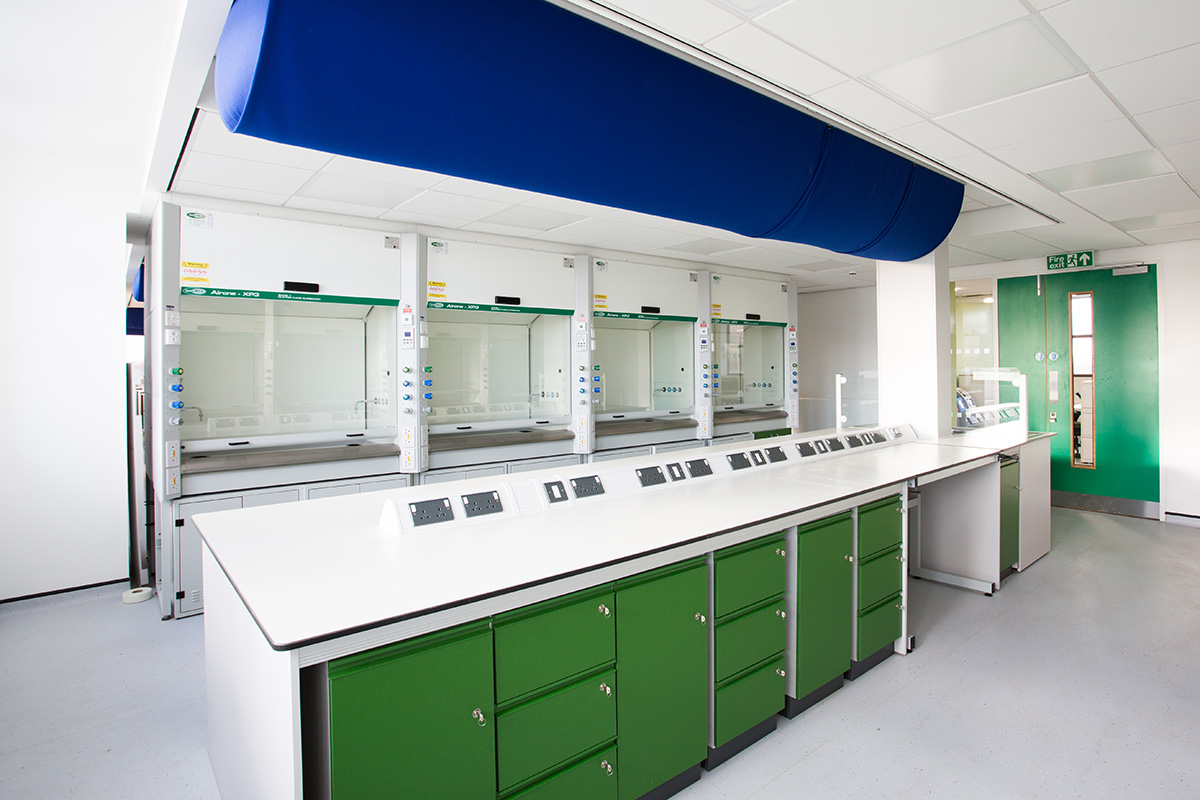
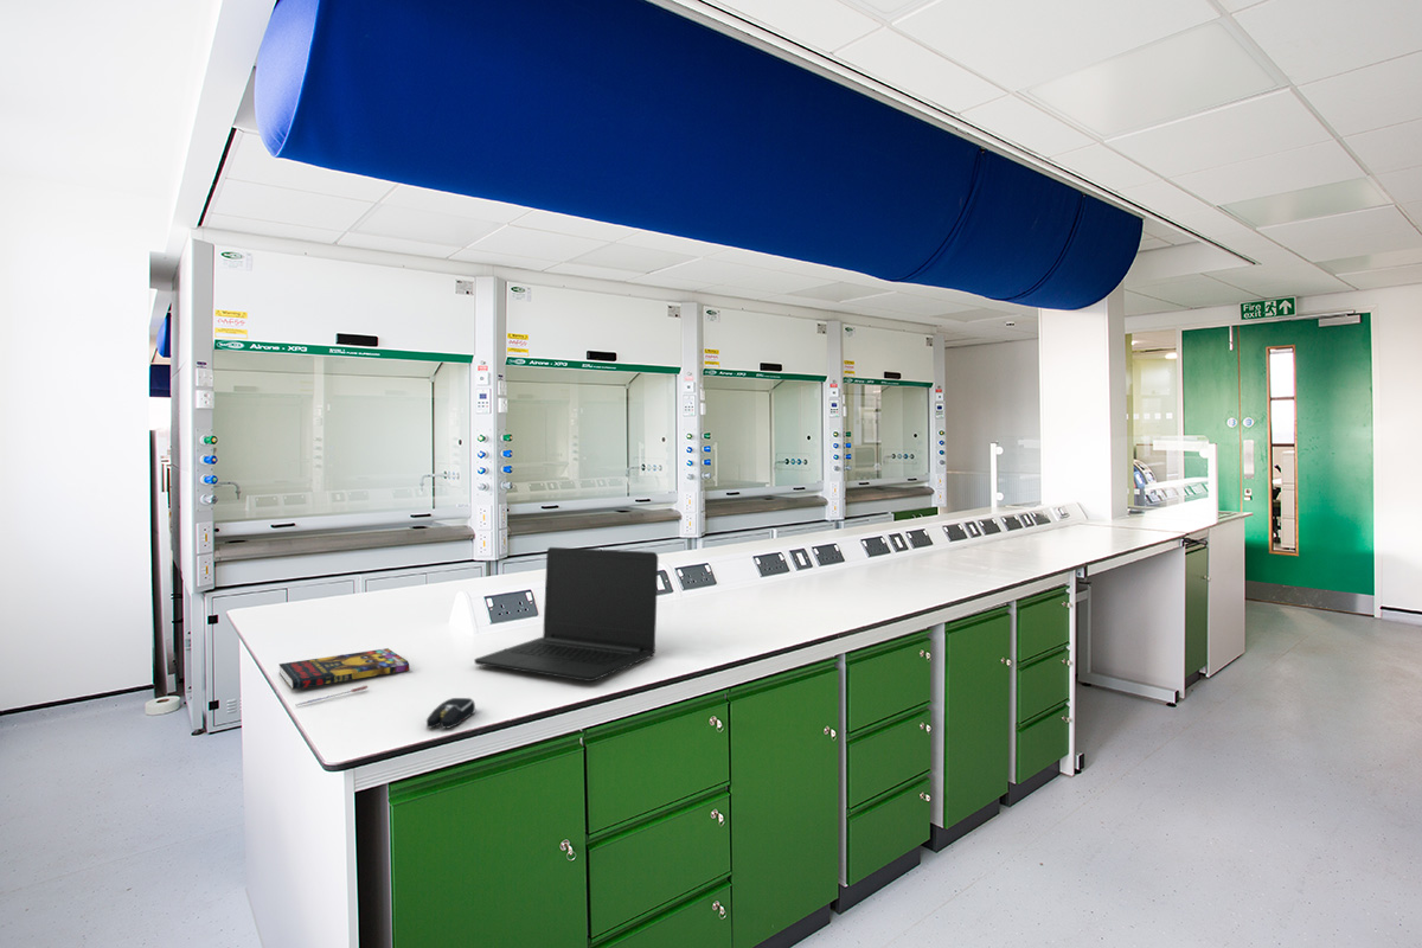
+ pen [295,685,369,706]
+ laptop [473,546,659,683]
+ book [278,647,410,691]
+ computer mouse [425,697,476,729]
